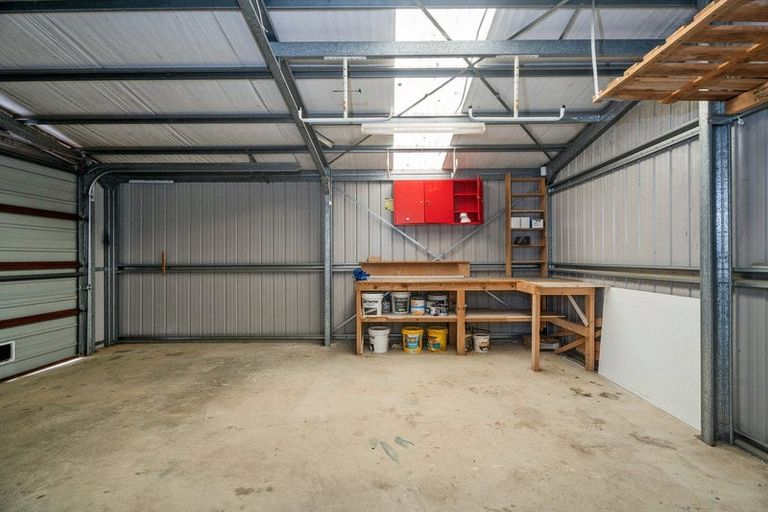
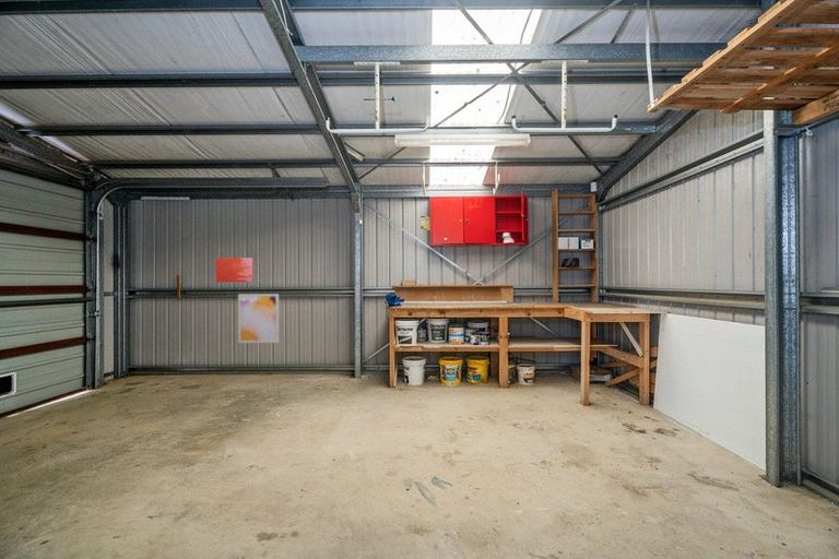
+ wall art [237,293,280,344]
+ wall art [215,257,255,284]
